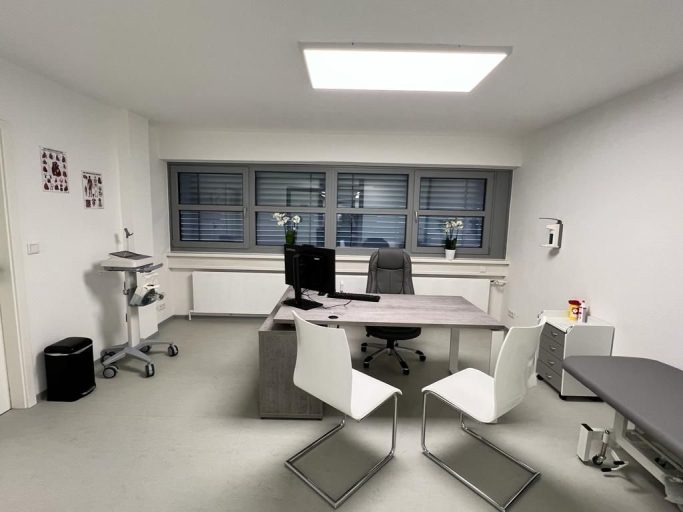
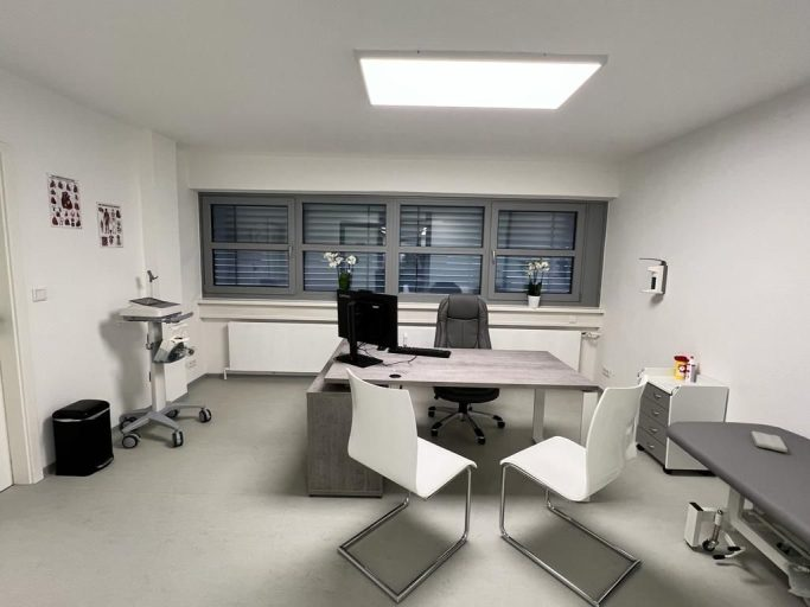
+ washcloth [751,430,789,453]
